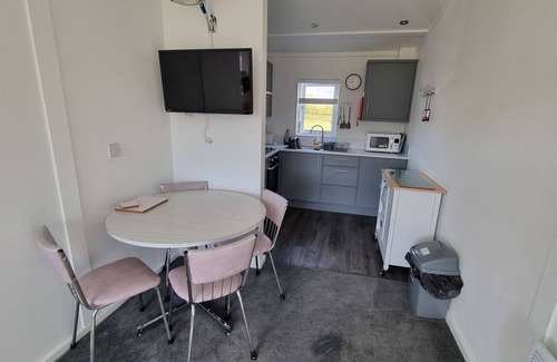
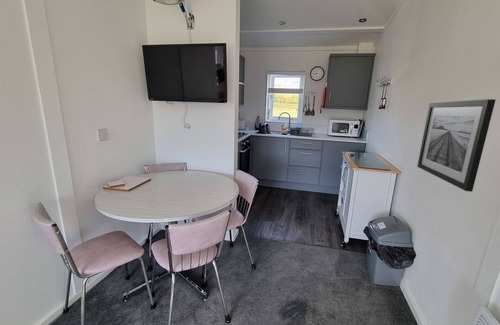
+ wall art [416,98,497,192]
